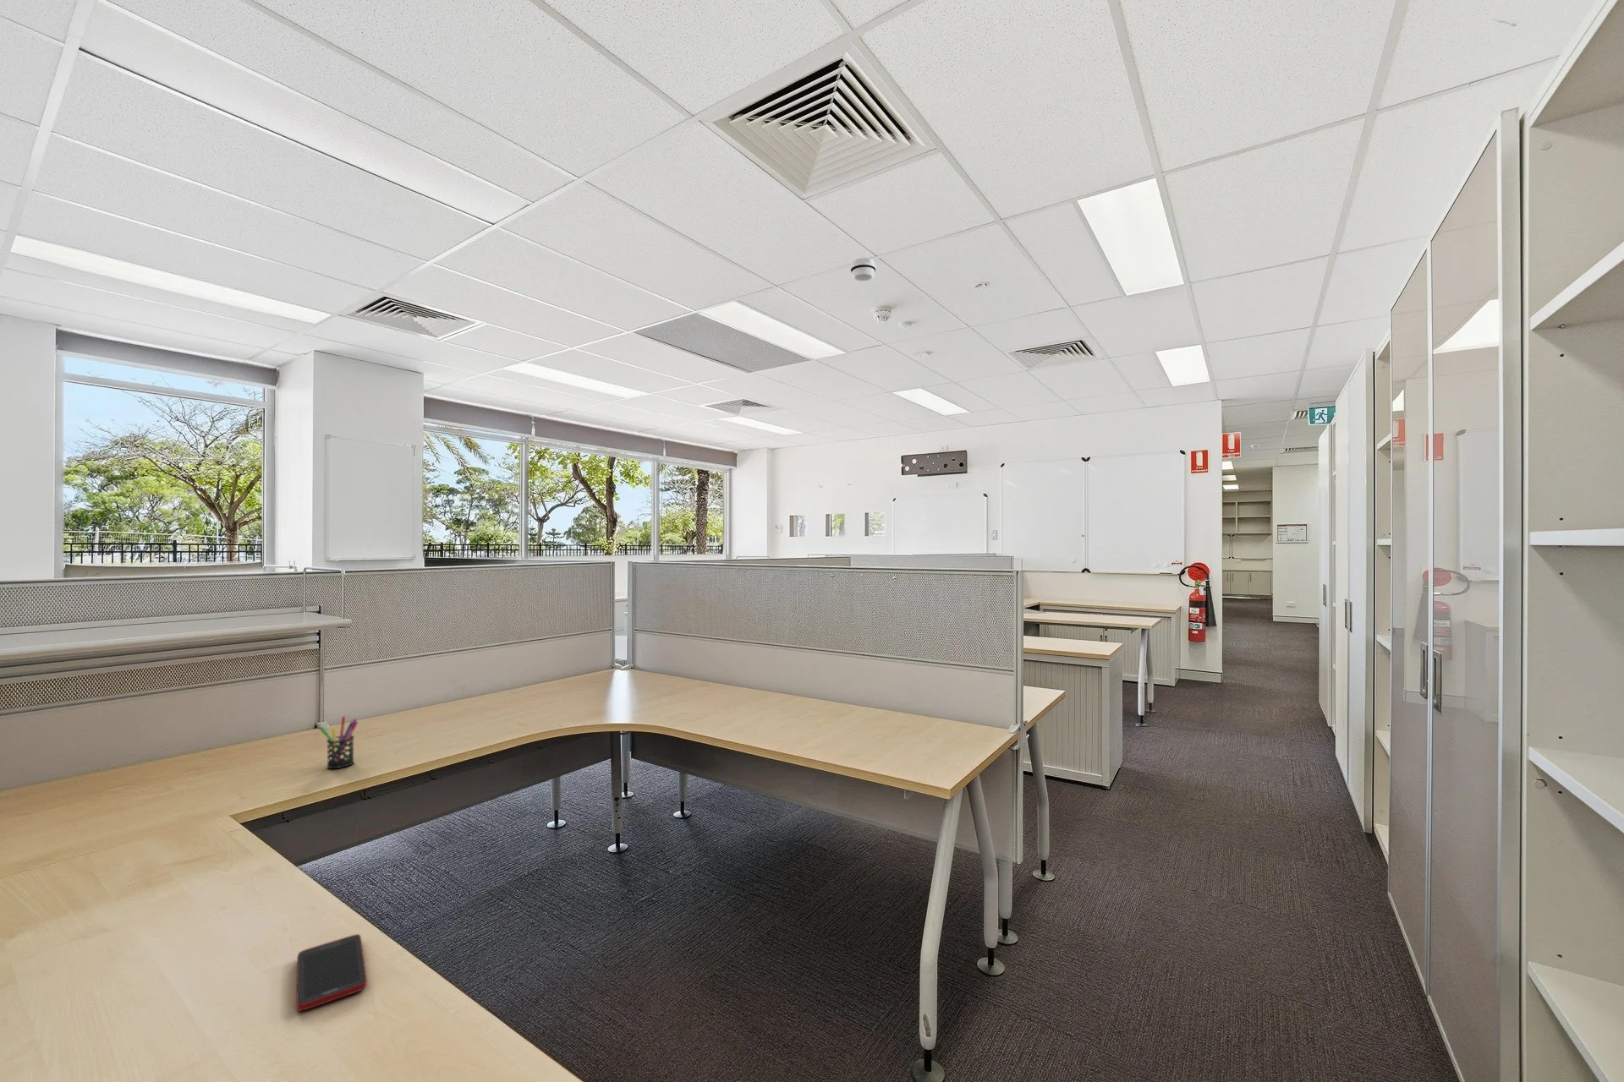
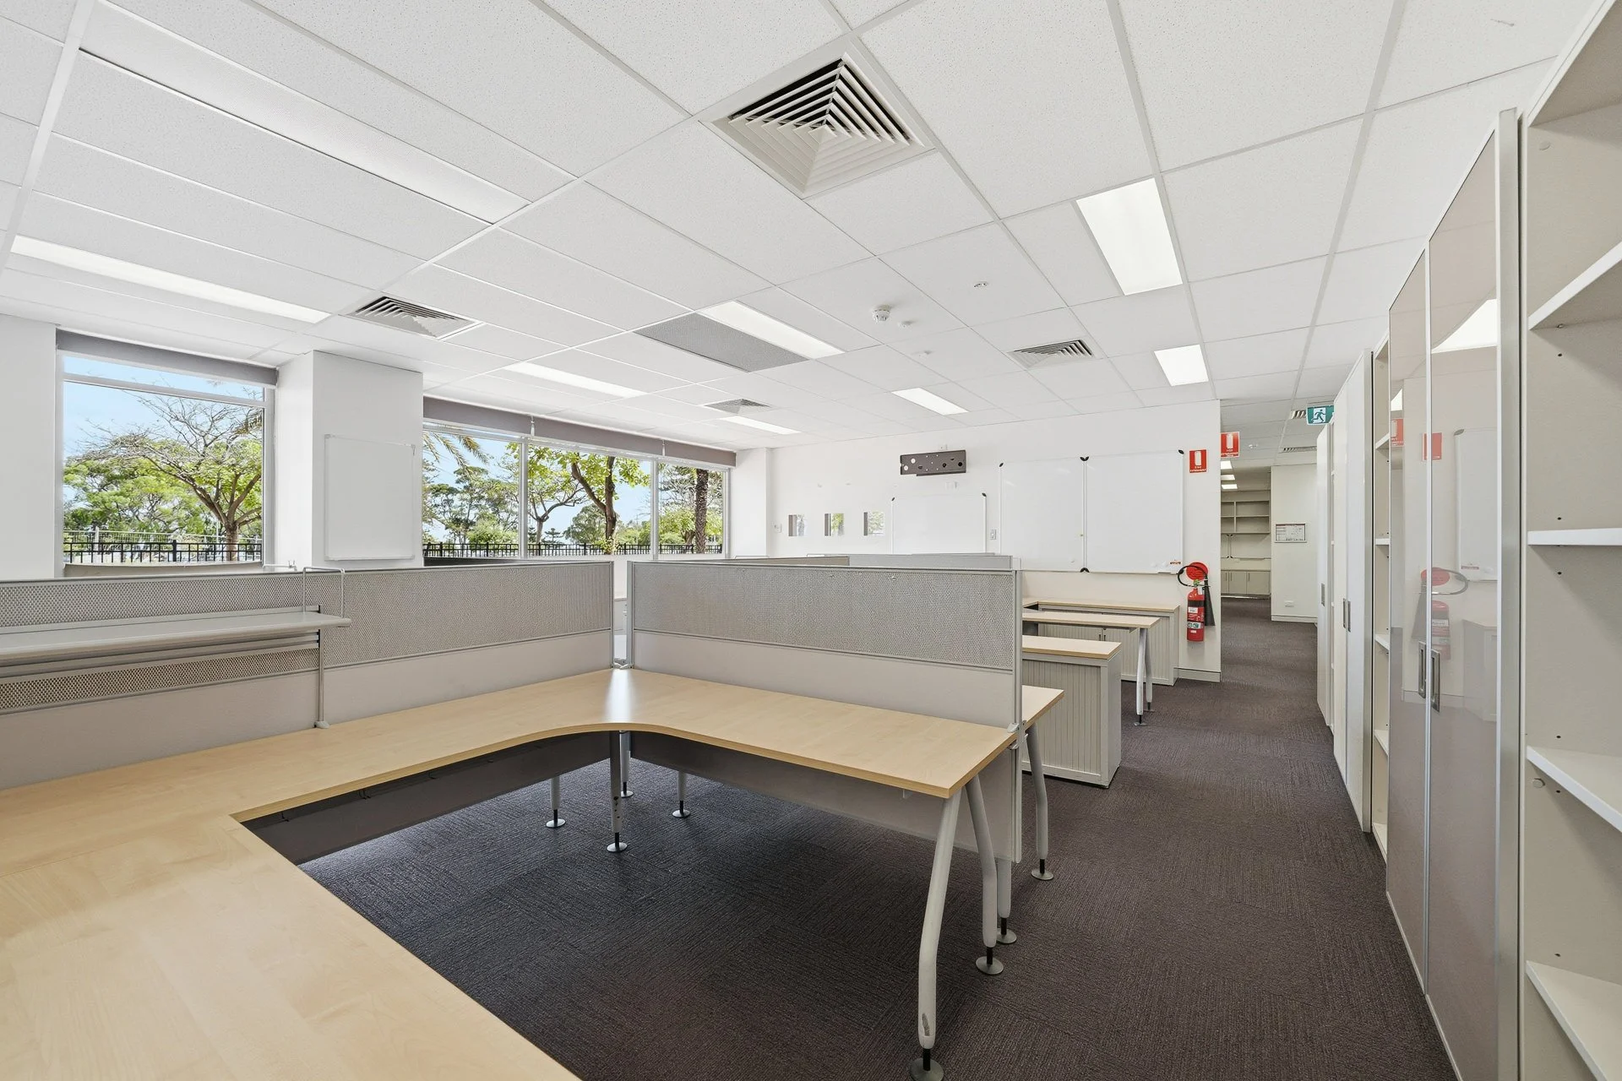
- pen holder [319,715,359,769]
- smoke detector [849,257,877,281]
- cell phone [295,933,367,1012]
